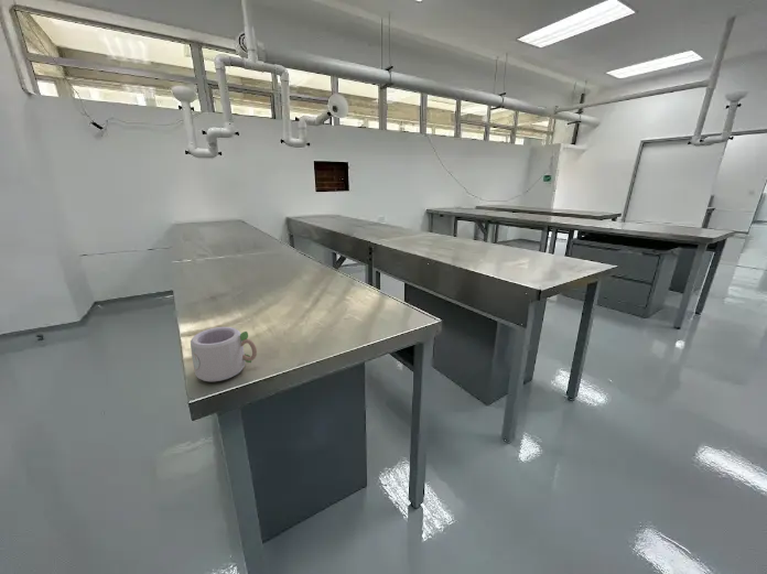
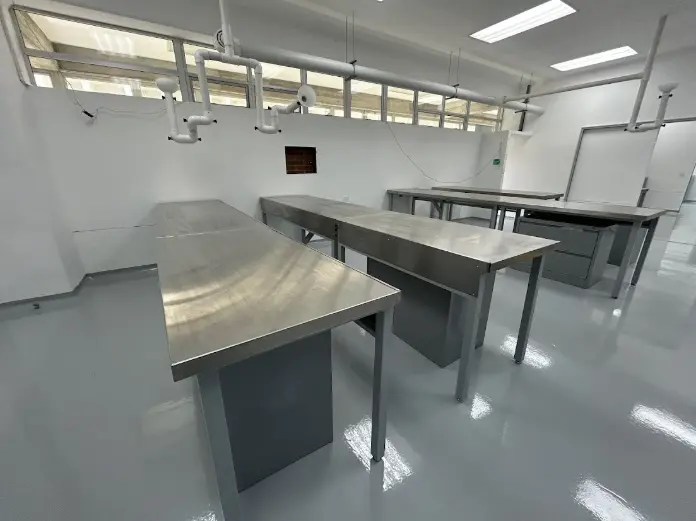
- mug [190,326,258,382]
